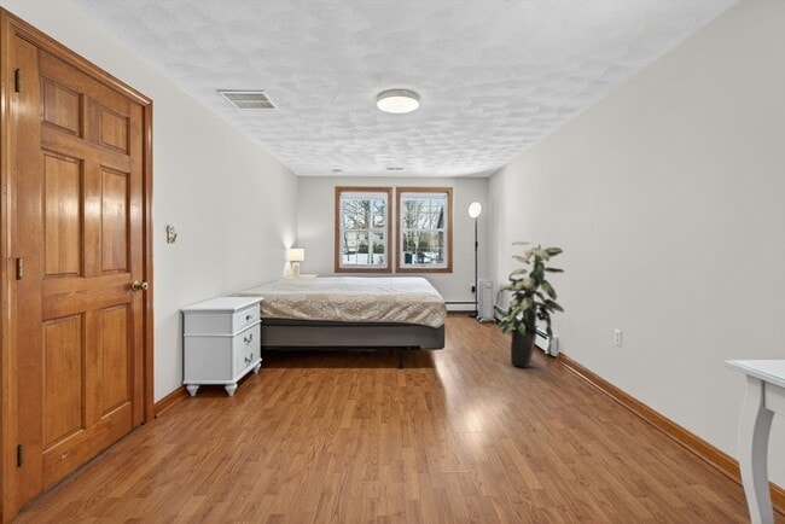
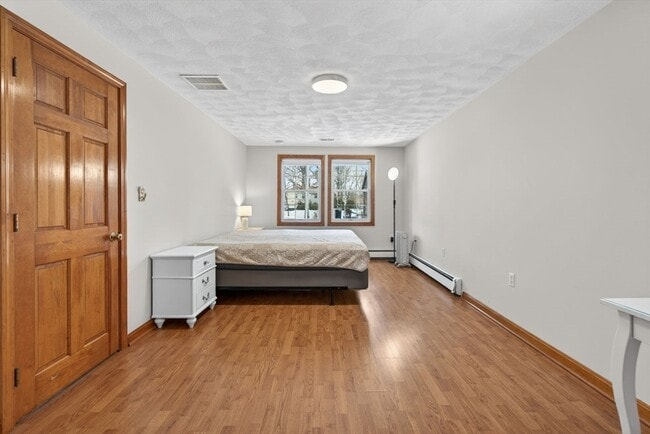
- indoor plant [495,240,565,369]
